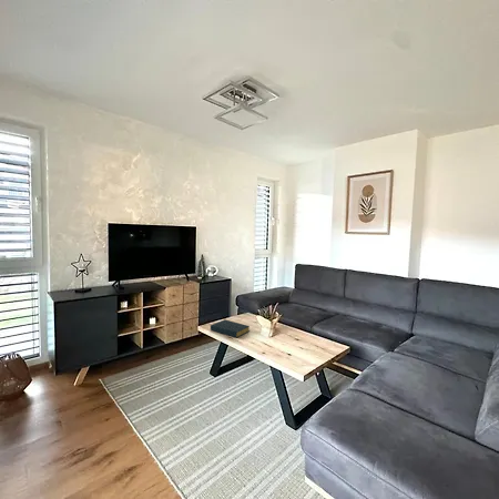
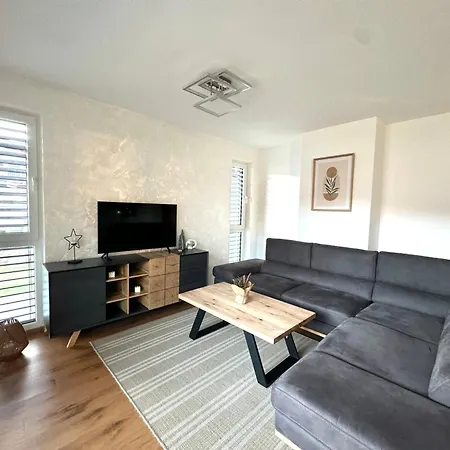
- hardback book [210,318,251,338]
